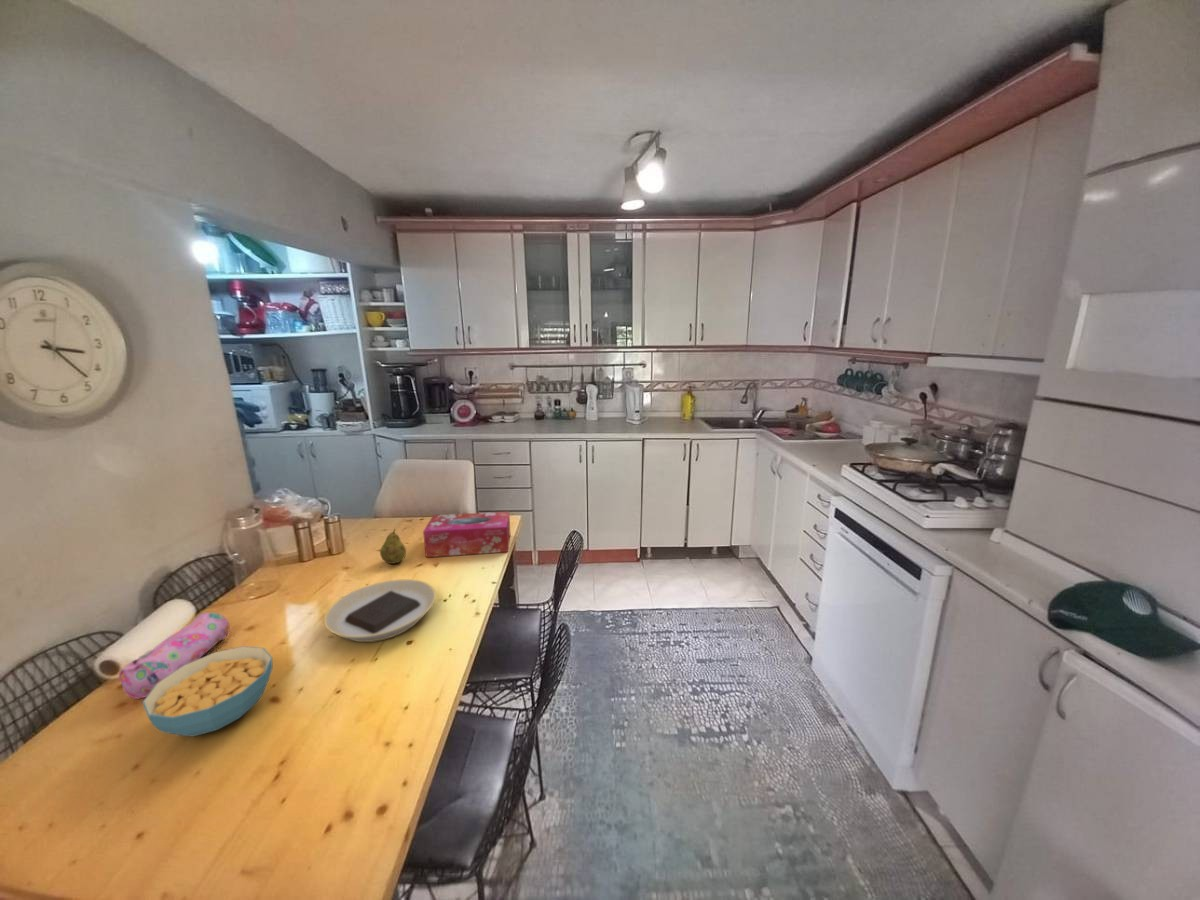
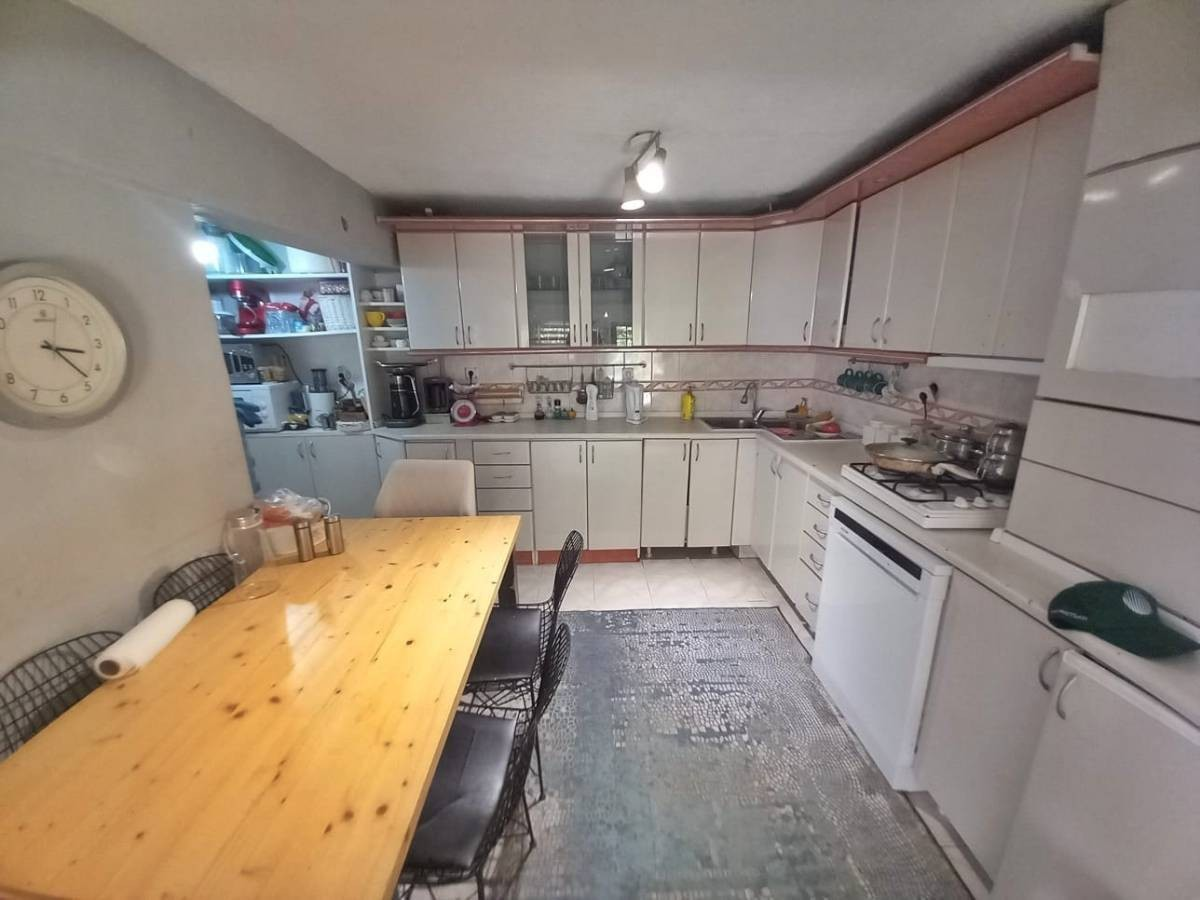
- fruit [379,528,407,565]
- tissue box [422,511,511,558]
- pencil case [118,612,231,700]
- plate [323,578,437,643]
- cereal bowl [141,645,274,738]
